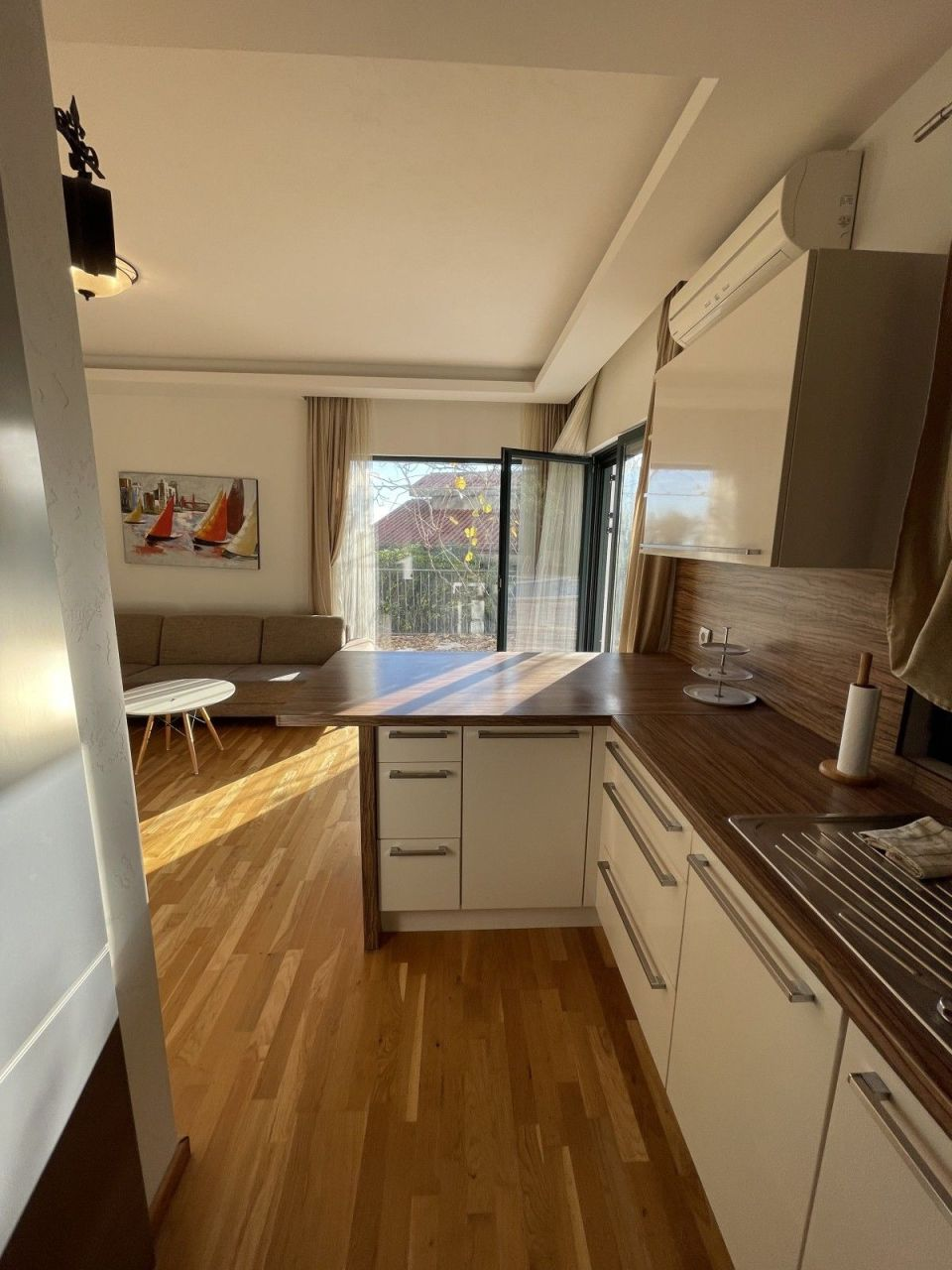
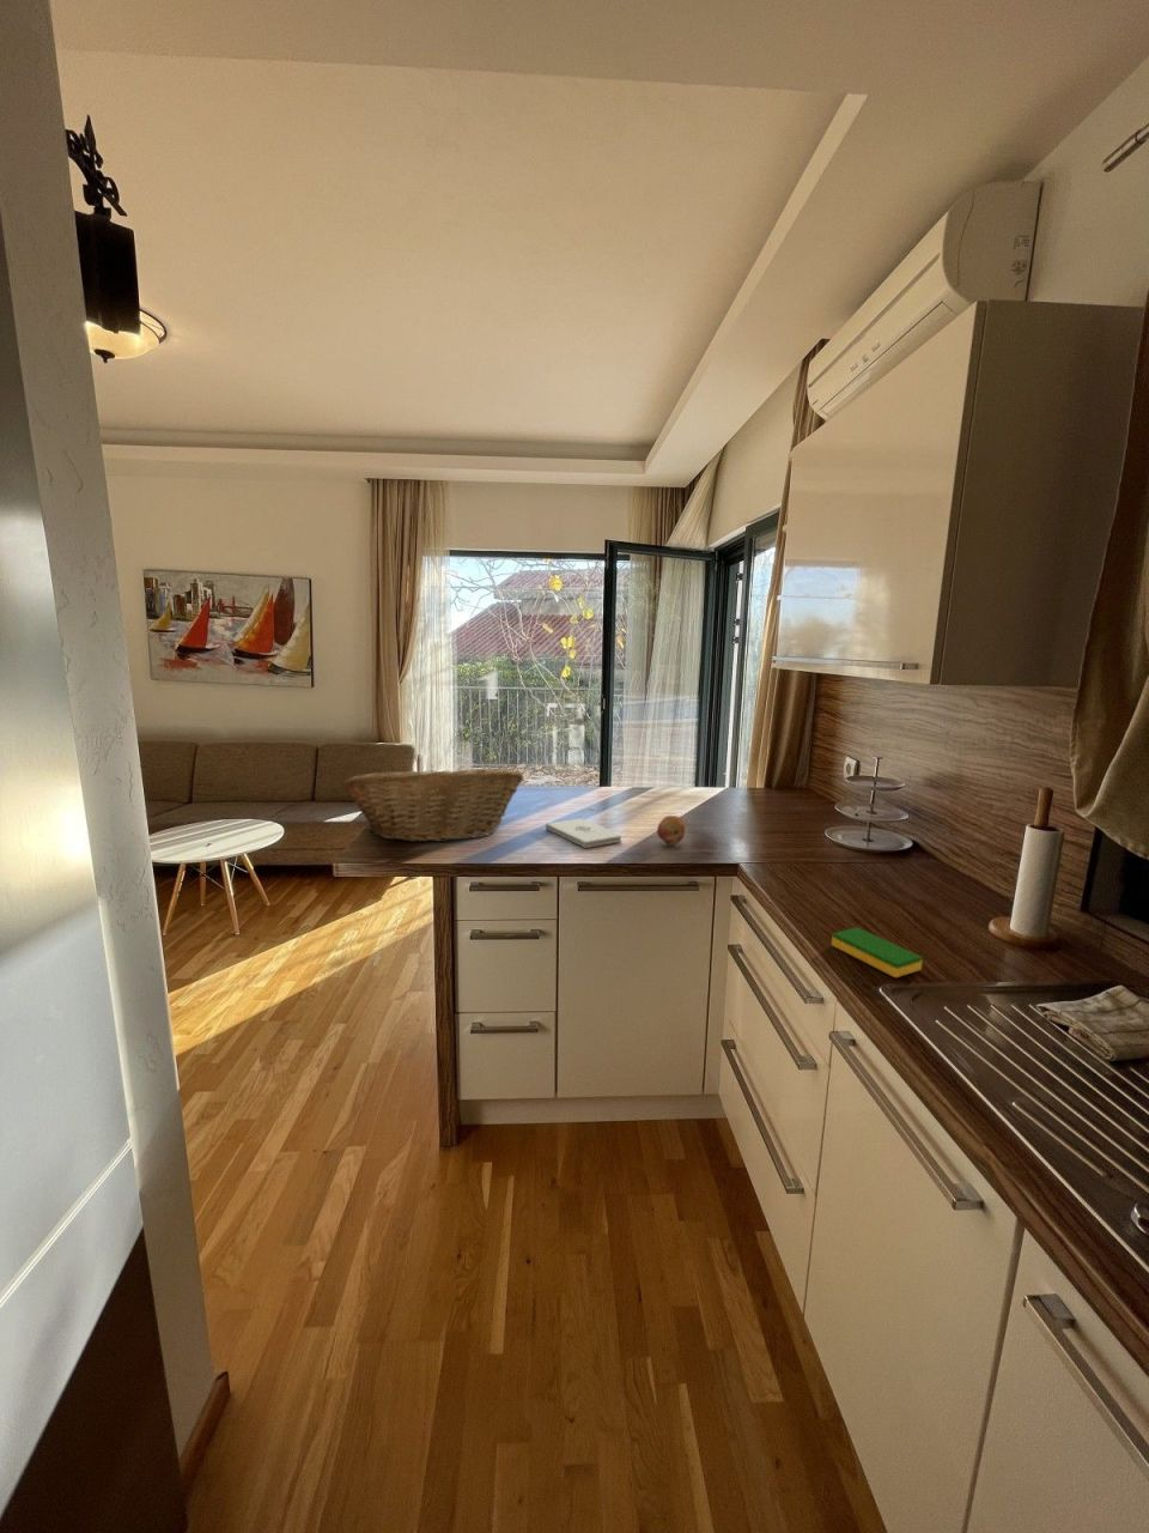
+ notepad [544,818,623,849]
+ fruit [655,815,687,845]
+ dish sponge [830,927,925,979]
+ fruit basket [340,763,524,844]
